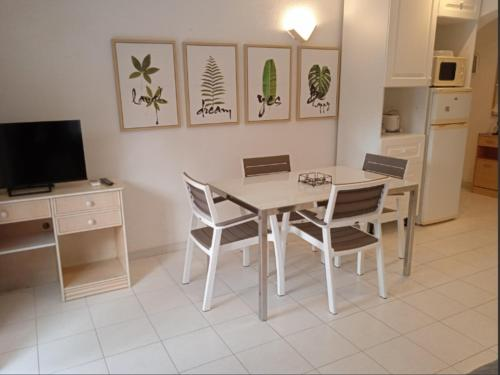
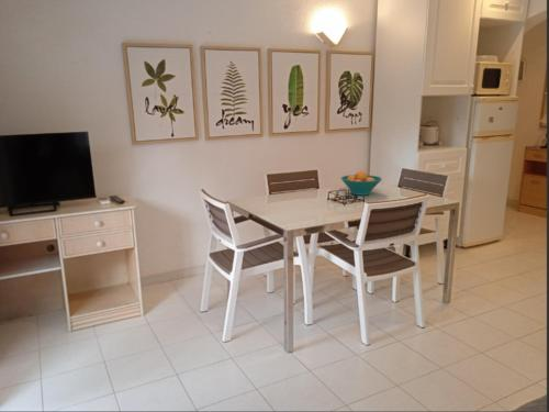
+ fruit bowl [340,169,383,197]
